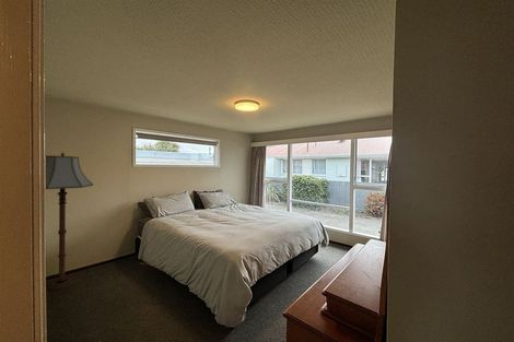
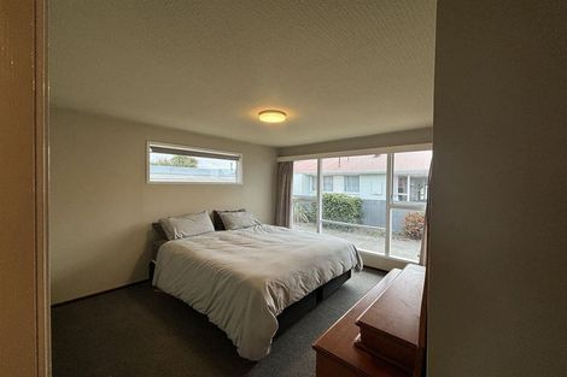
- floor lamp [45,151,94,291]
